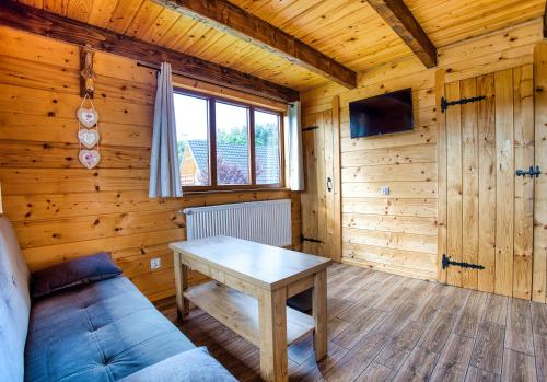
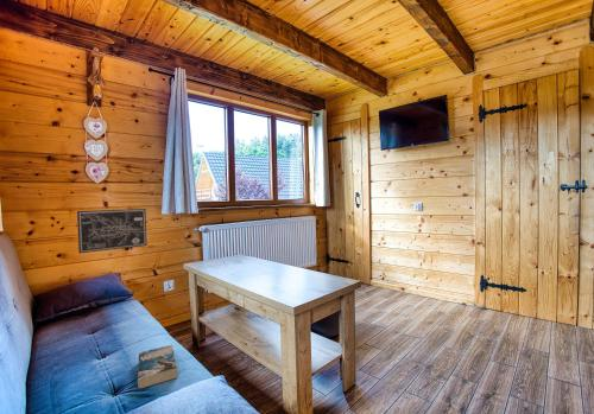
+ book [137,344,178,389]
+ wall art [76,208,148,254]
